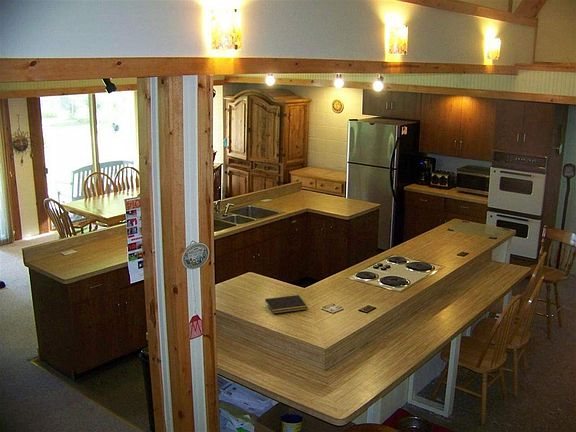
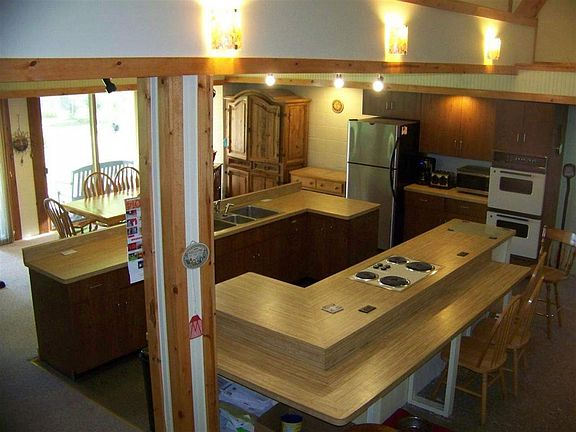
- notepad [264,294,309,314]
